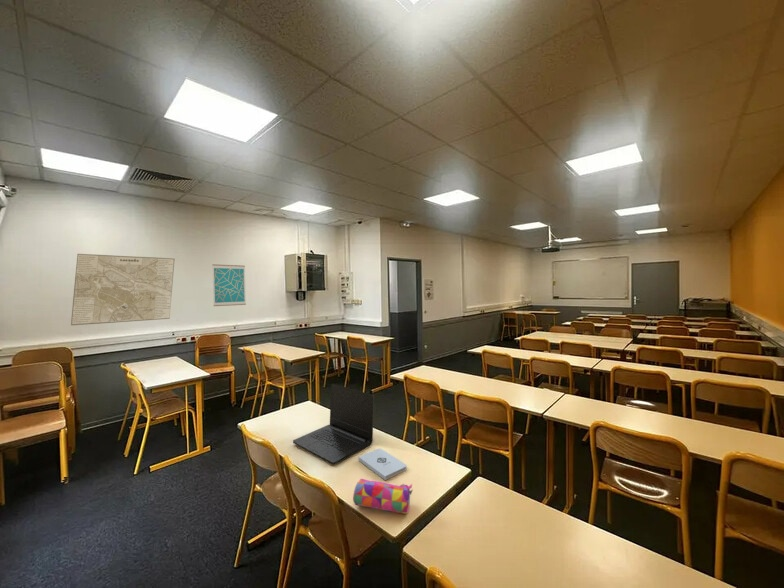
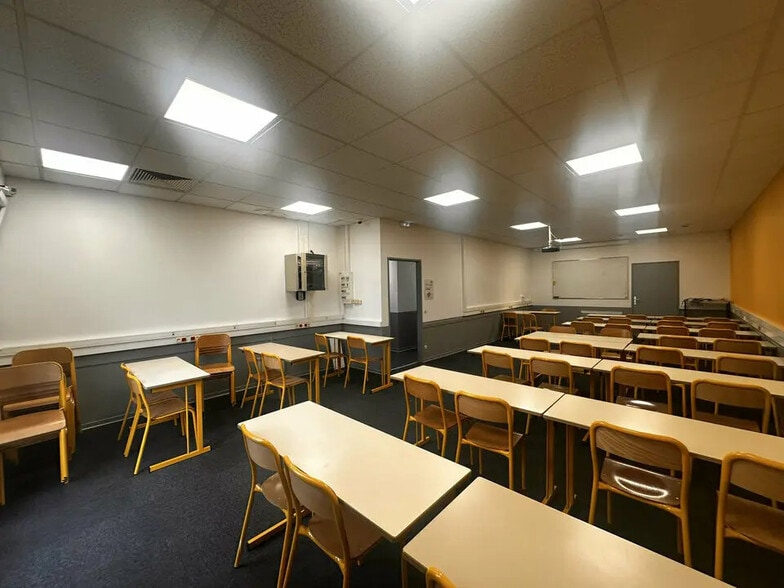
- notepad [357,448,408,481]
- laptop [292,383,375,465]
- map [70,253,176,326]
- pencil case [352,478,414,515]
- wall art [212,263,247,307]
